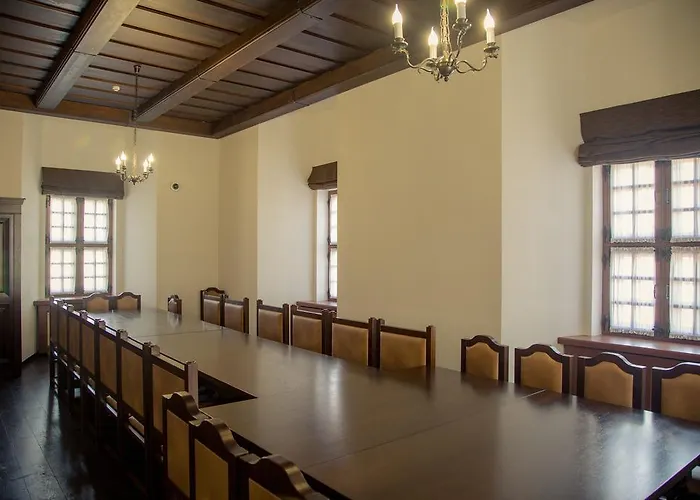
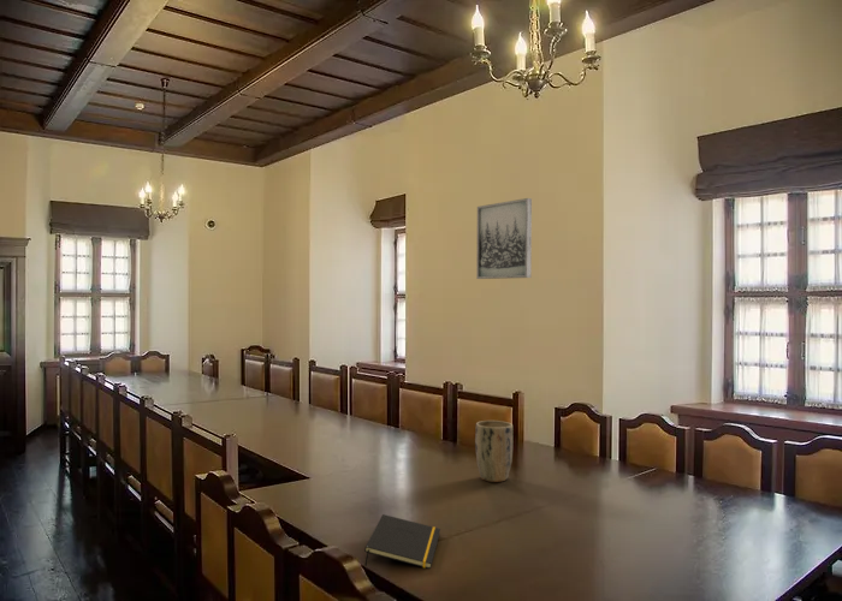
+ notepad [363,513,441,570]
+ plant pot [474,419,514,483]
+ wall art [475,197,533,280]
